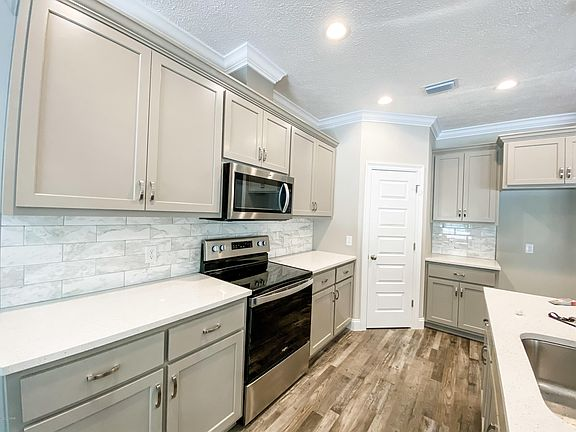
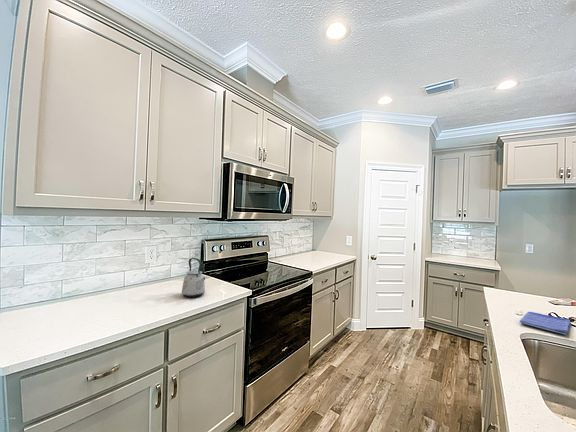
+ kettle [181,257,206,298]
+ dish towel [519,311,572,336]
